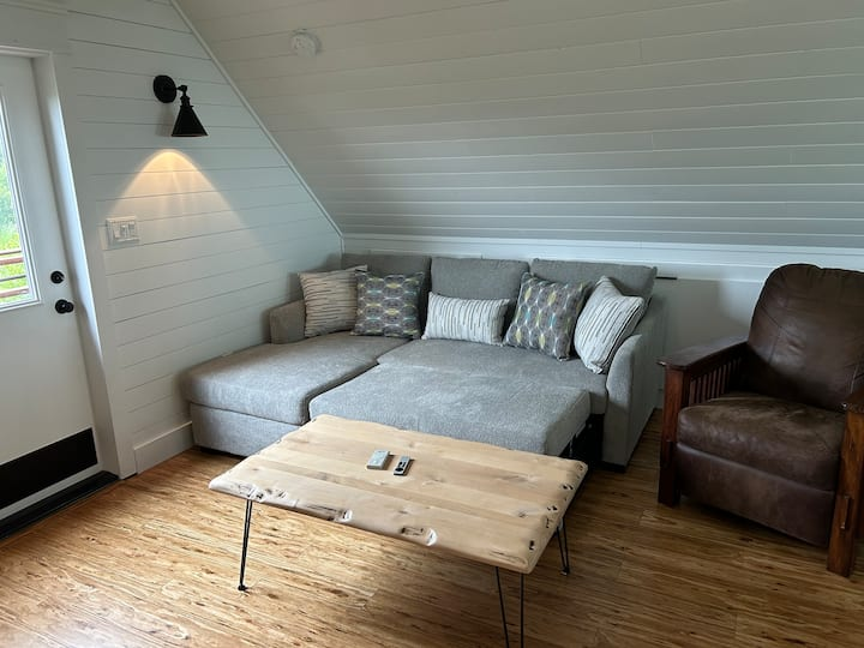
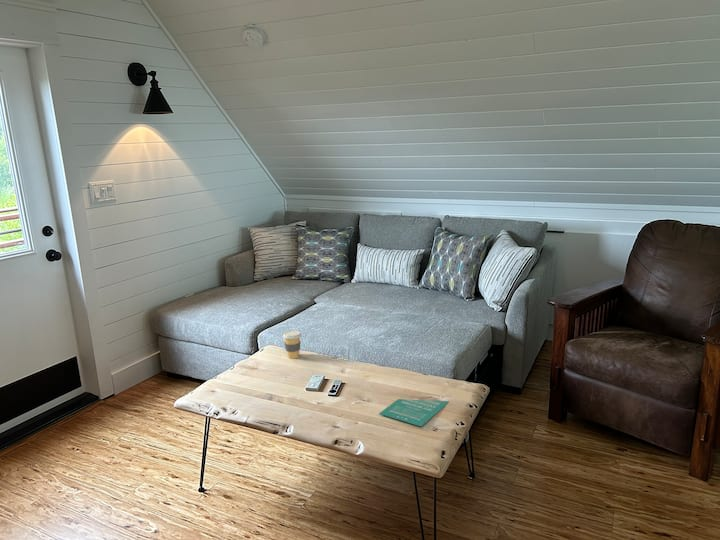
+ coffee cup [282,330,302,360]
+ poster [378,398,450,427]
